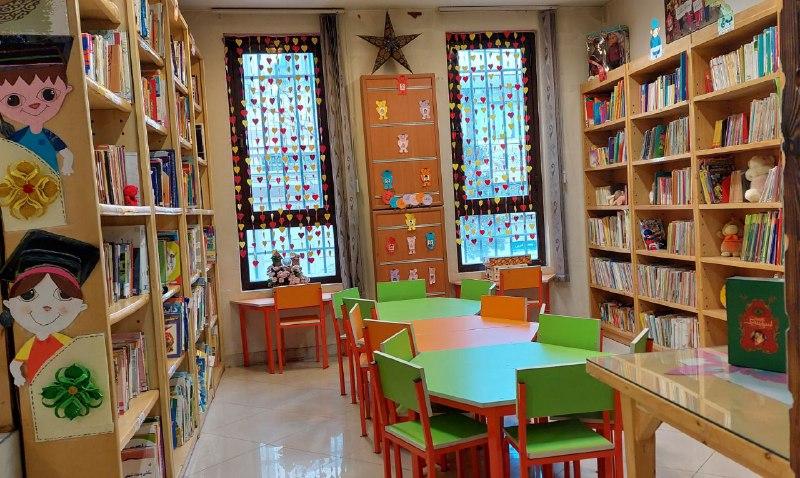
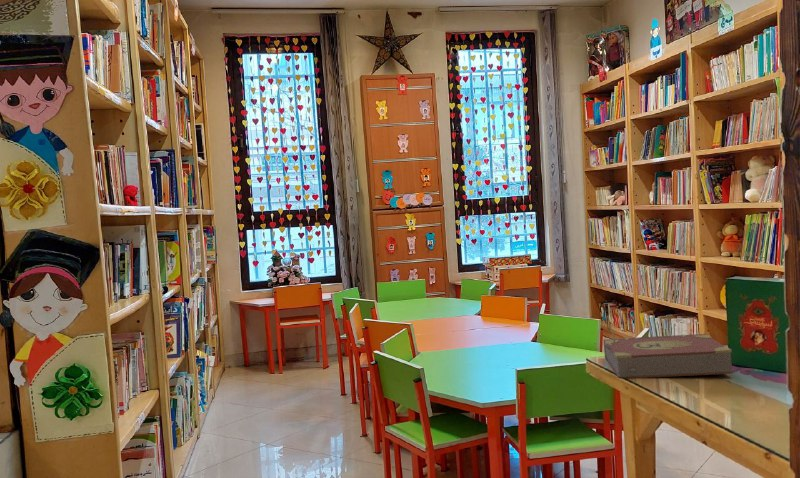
+ book [603,315,734,379]
